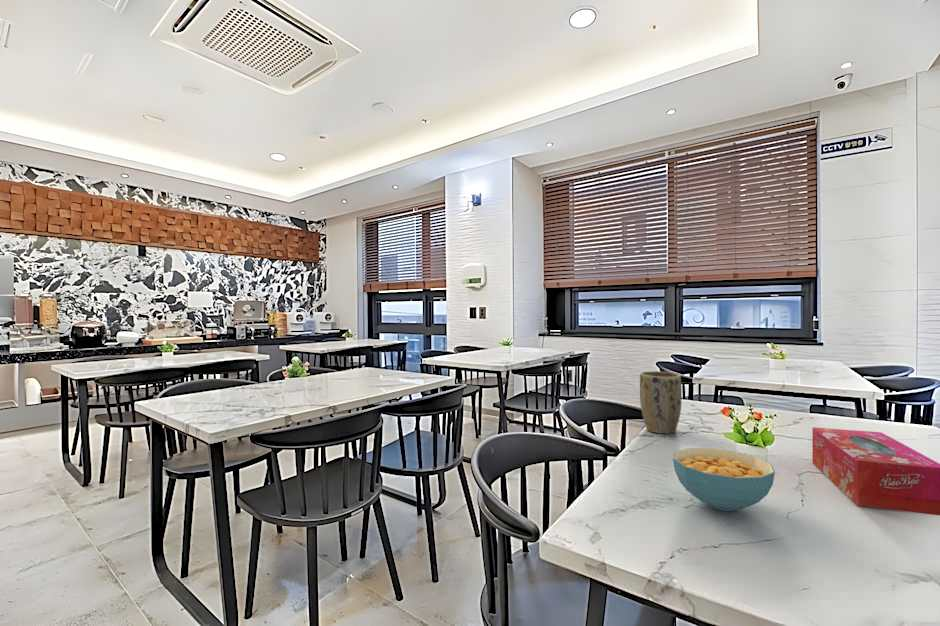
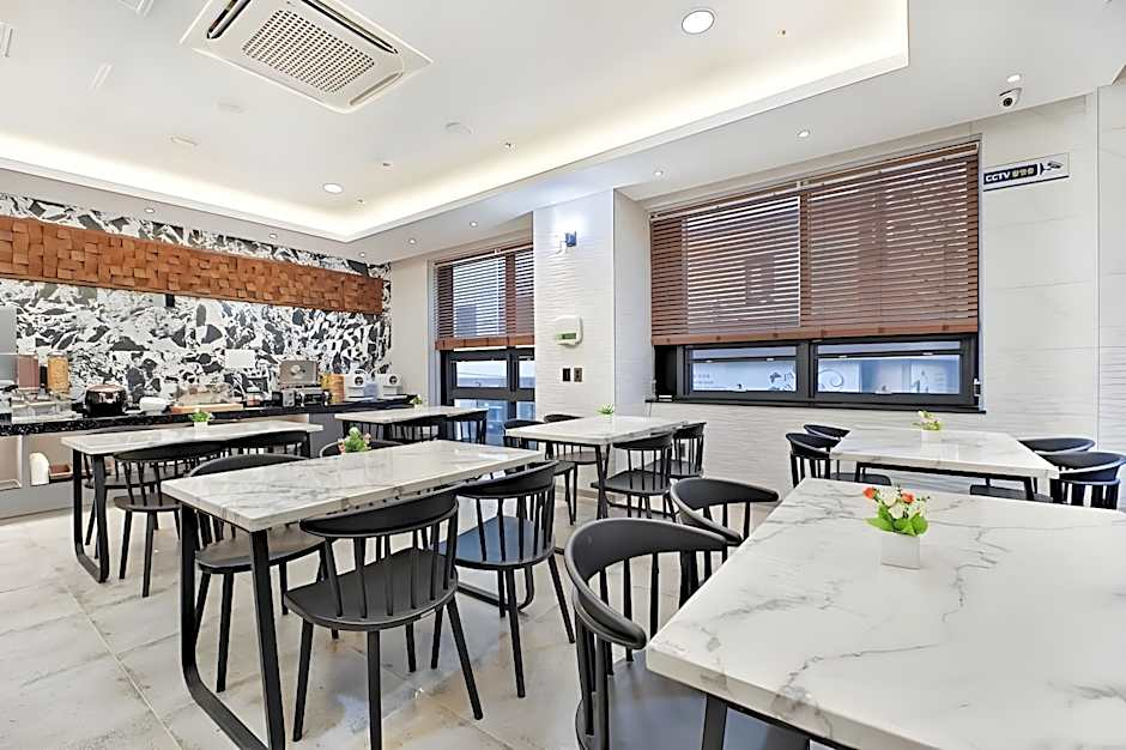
- cereal bowl [672,447,776,512]
- tissue box [812,426,940,516]
- plant pot [639,370,682,435]
